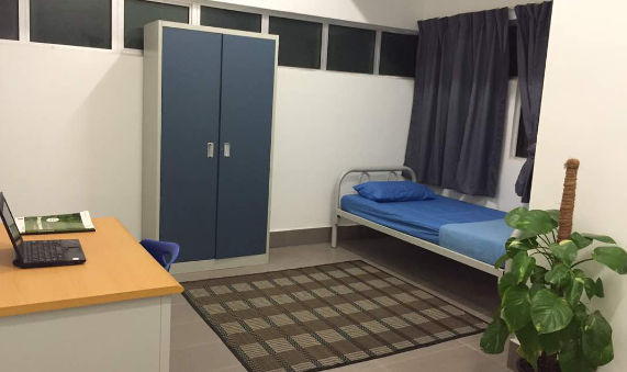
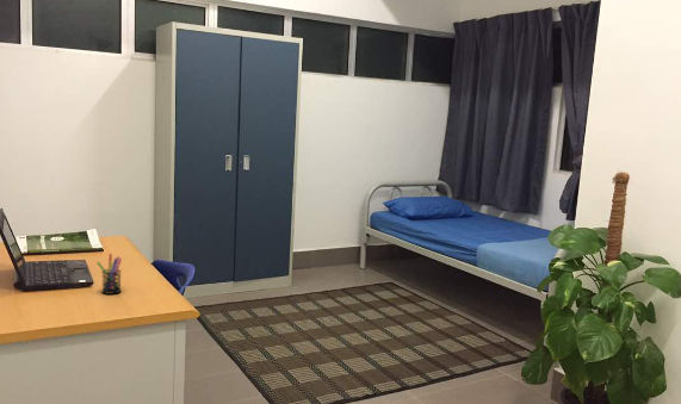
+ pen holder [95,253,123,296]
